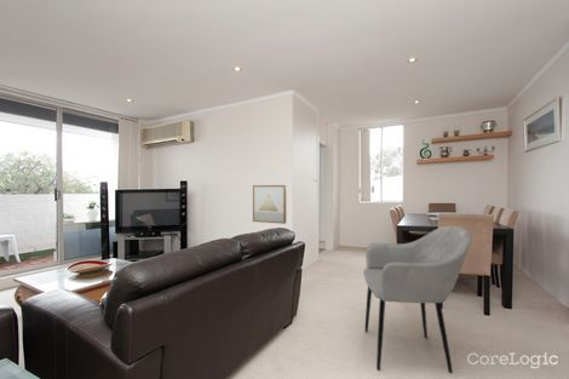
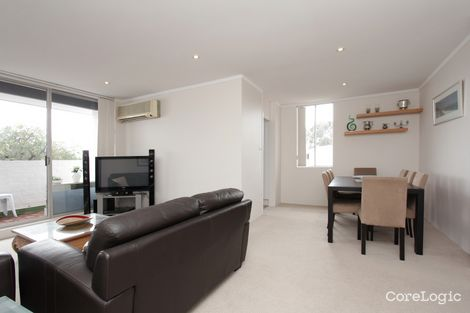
- wall art [252,184,287,225]
- armchair [362,225,473,374]
